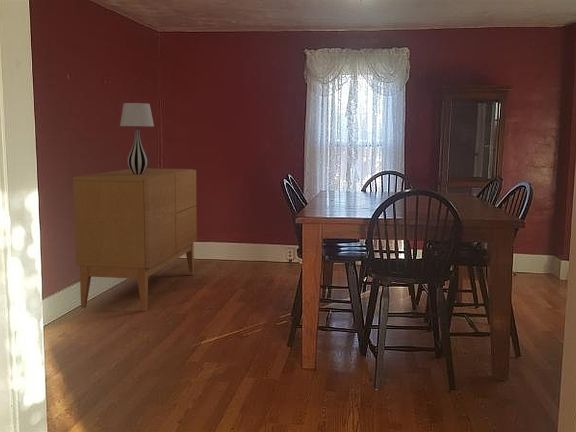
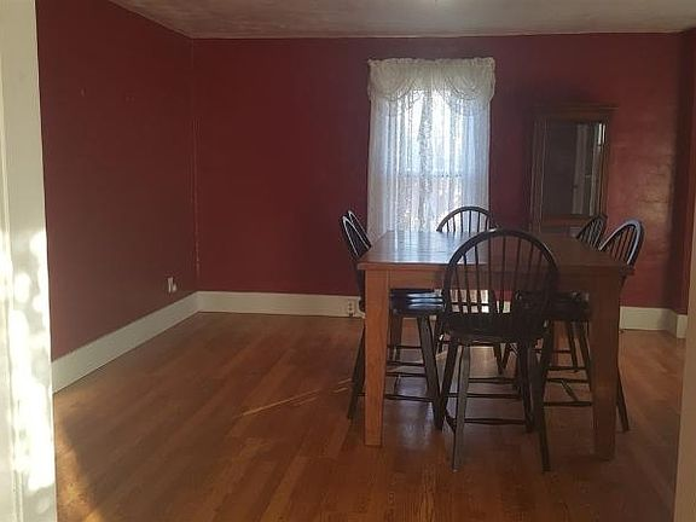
- table lamp [119,102,155,175]
- sideboard [72,167,198,312]
